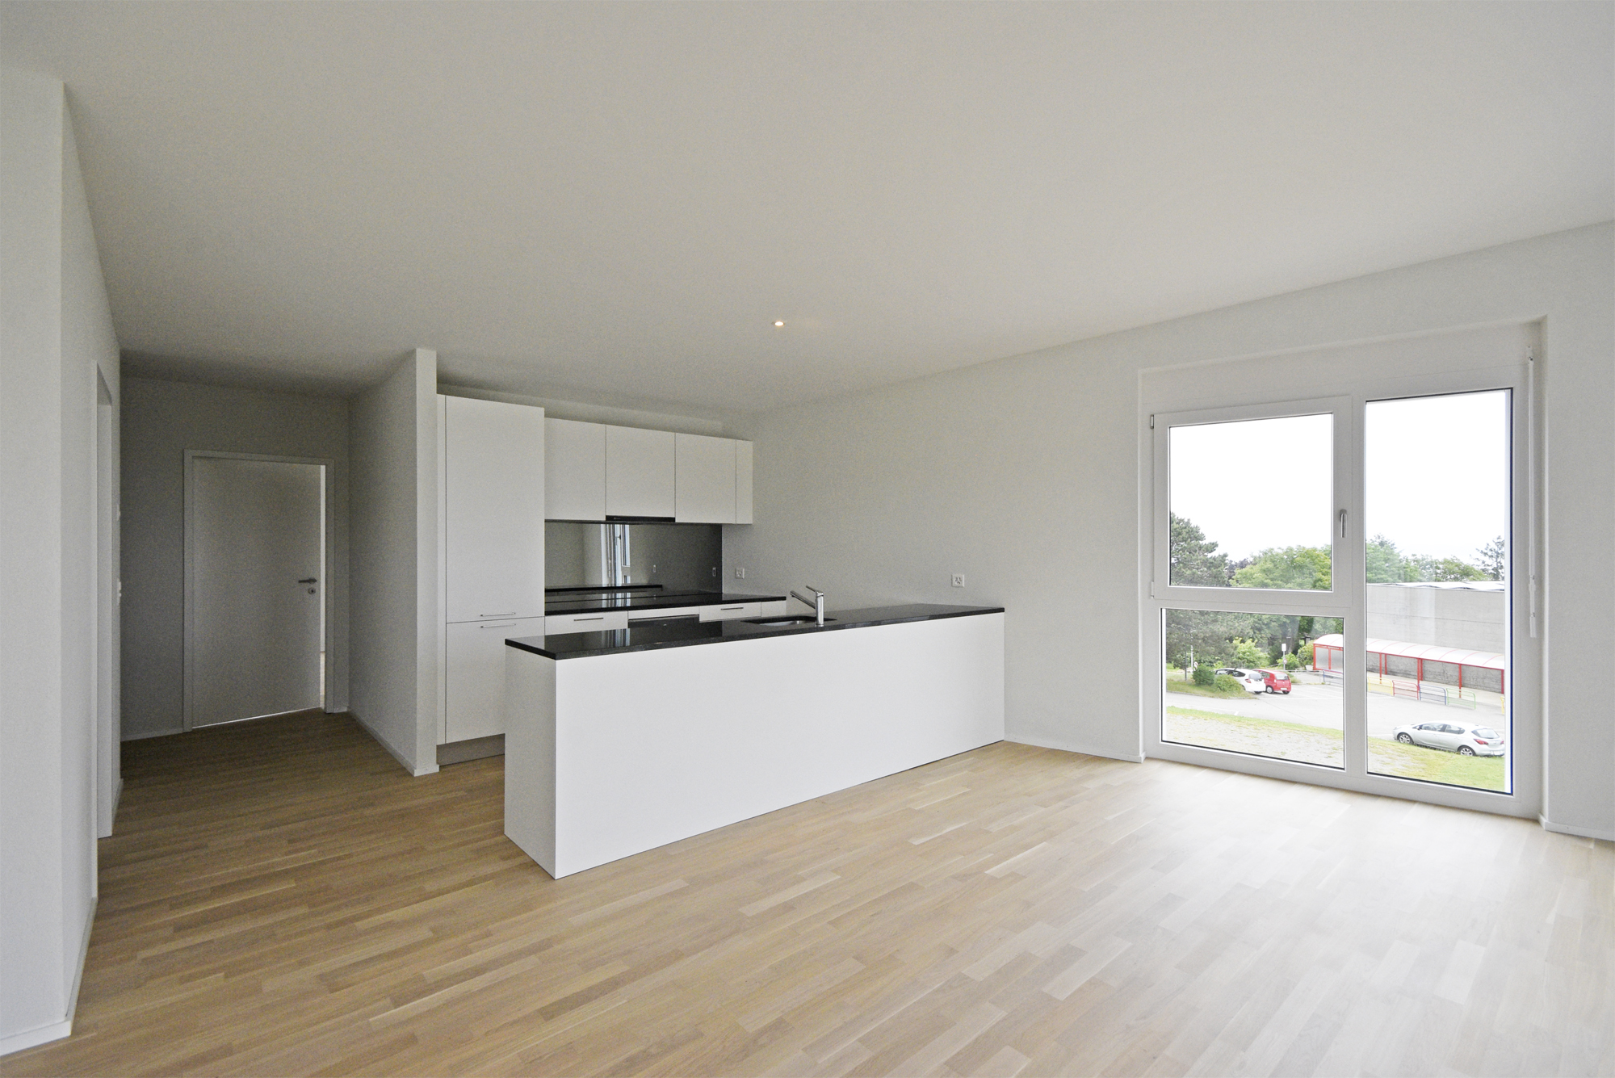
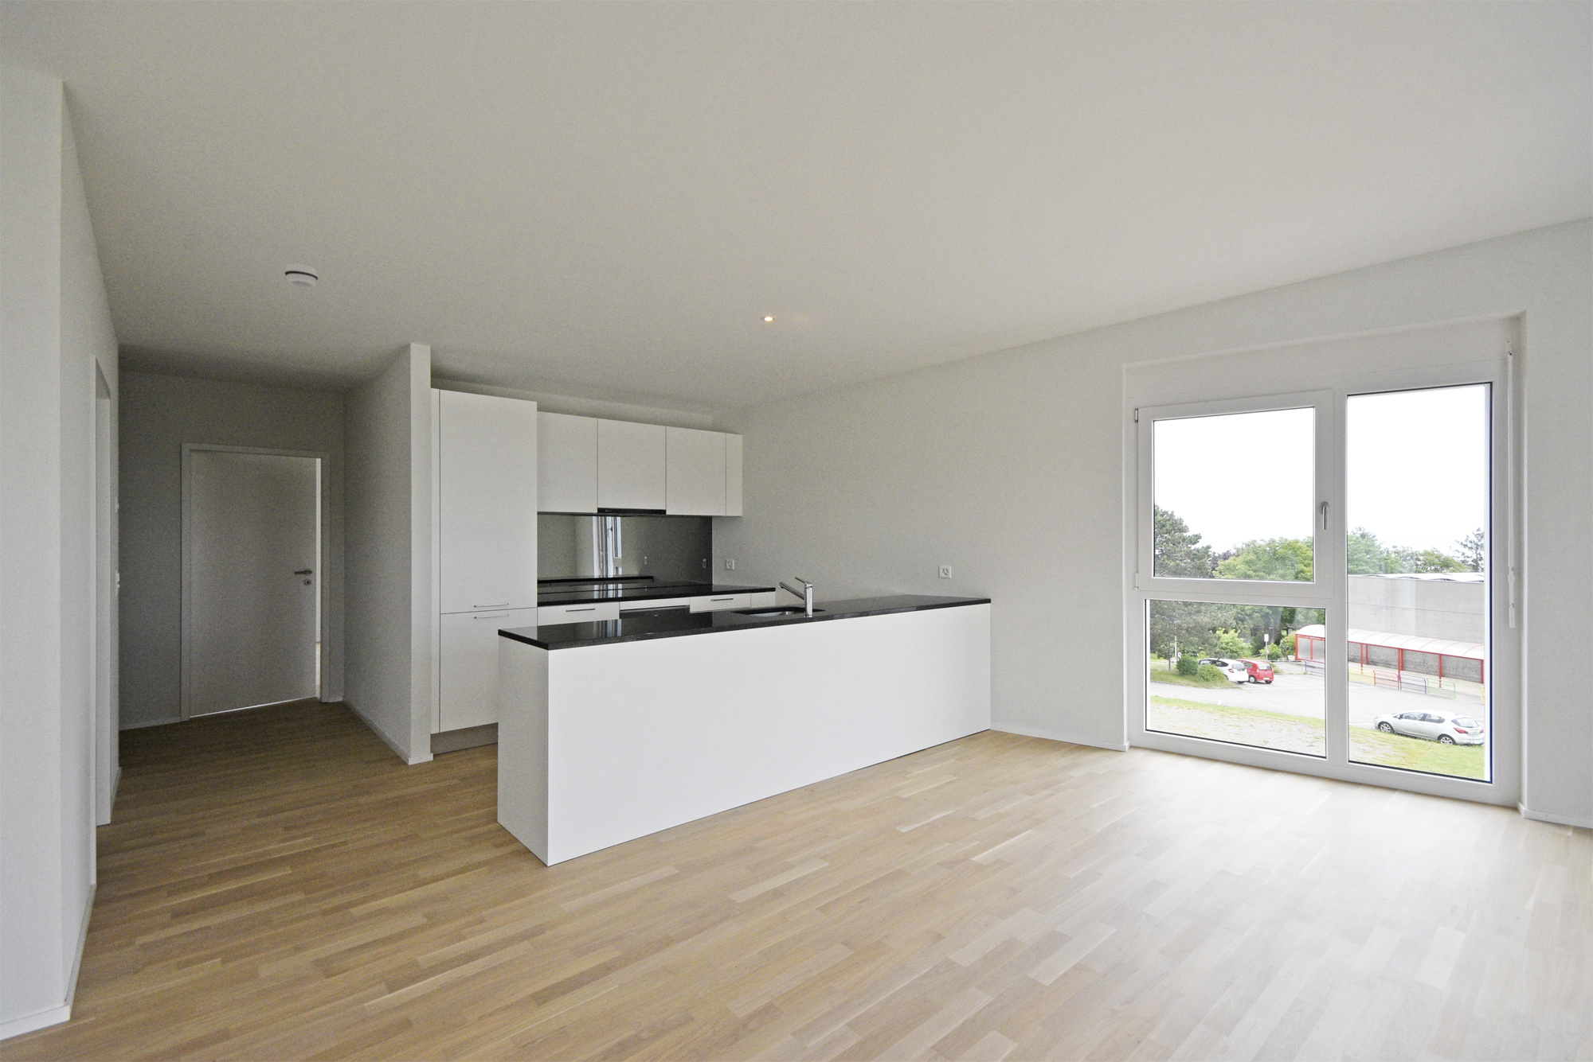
+ smoke detector [283,262,319,288]
